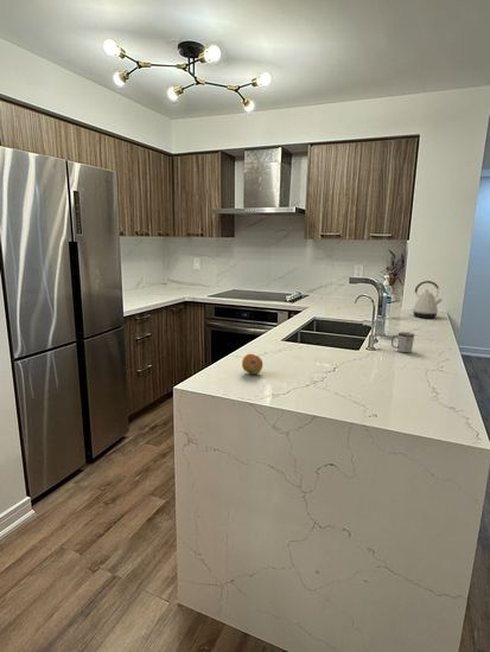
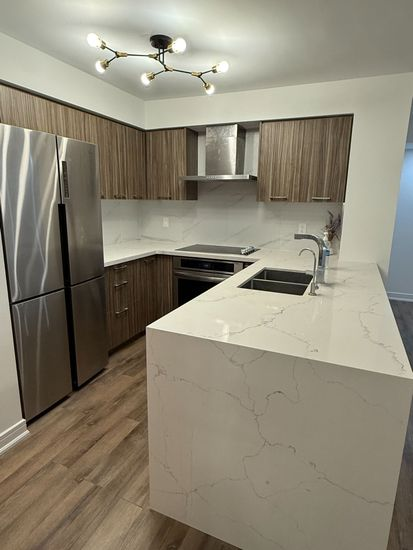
- kettle [411,280,444,319]
- mug [390,331,415,353]
- fruit [241,353,265,376]
